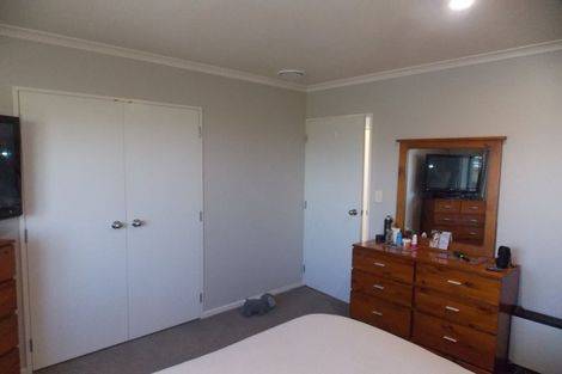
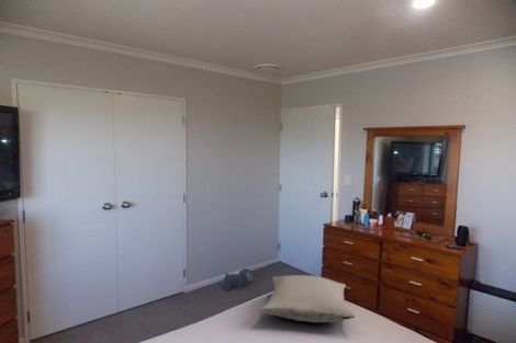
+ pillow [259,274,356,323]
